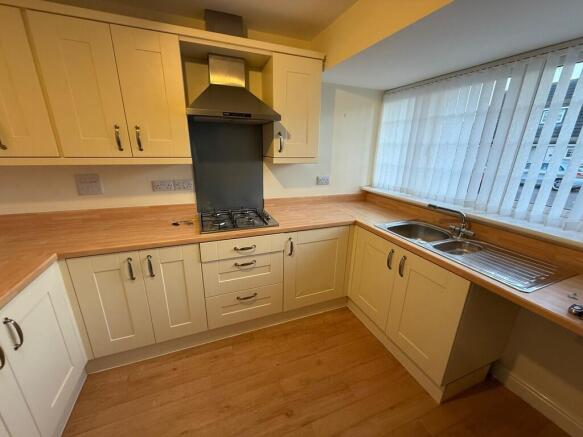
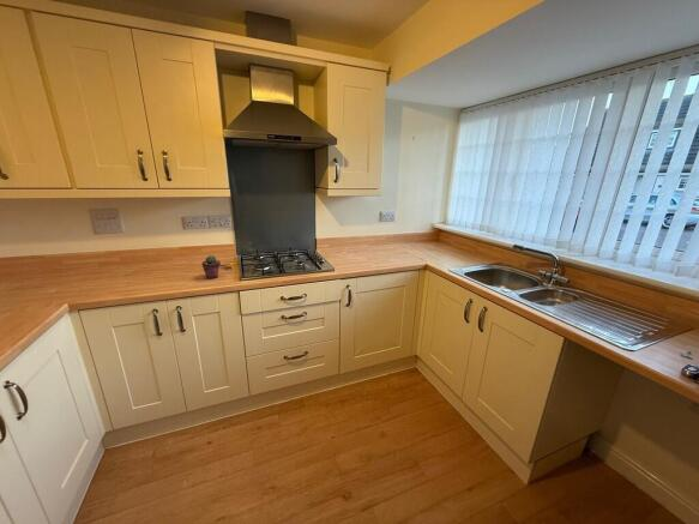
+ potted succulent [201,254,222,279]
